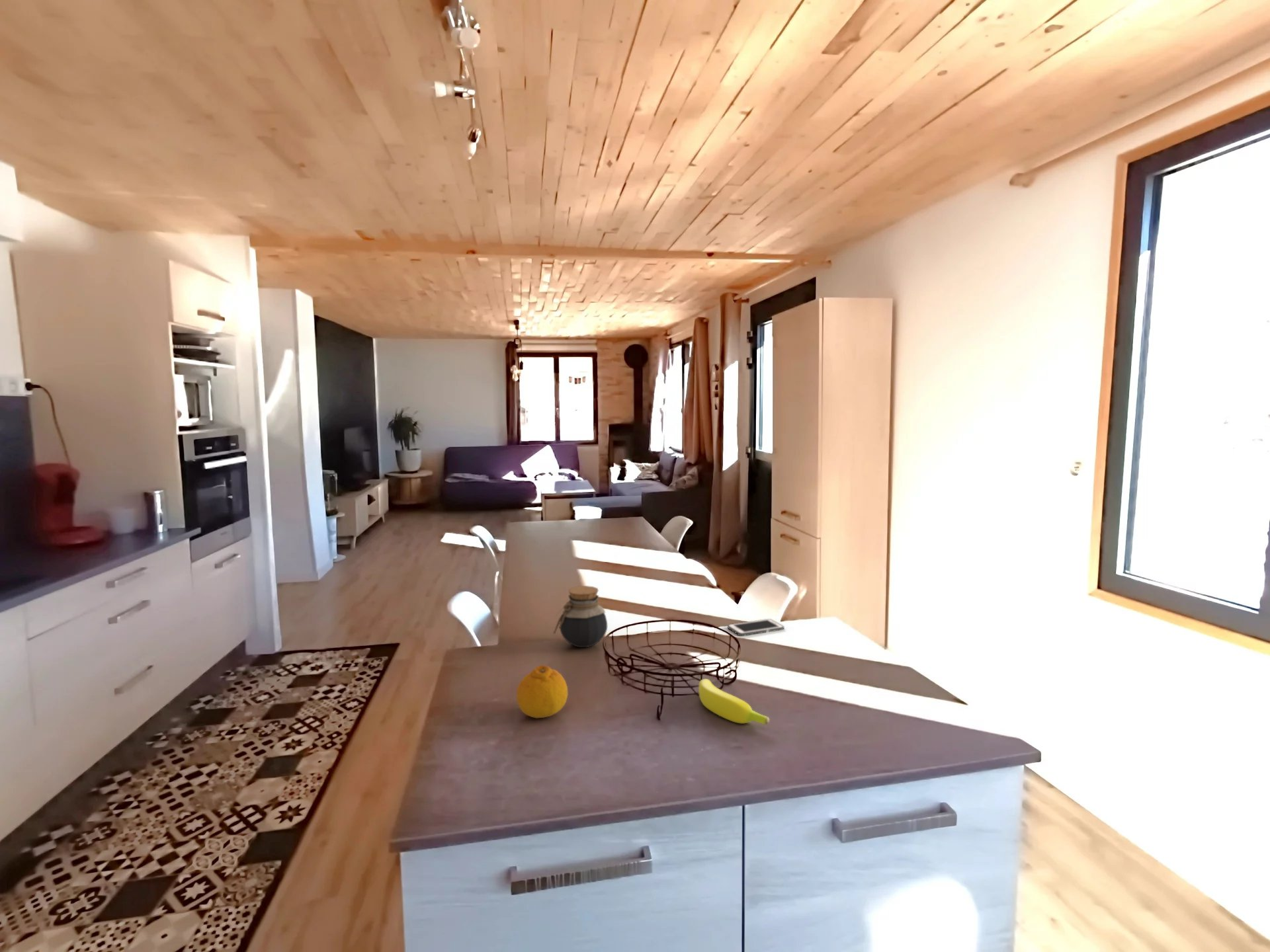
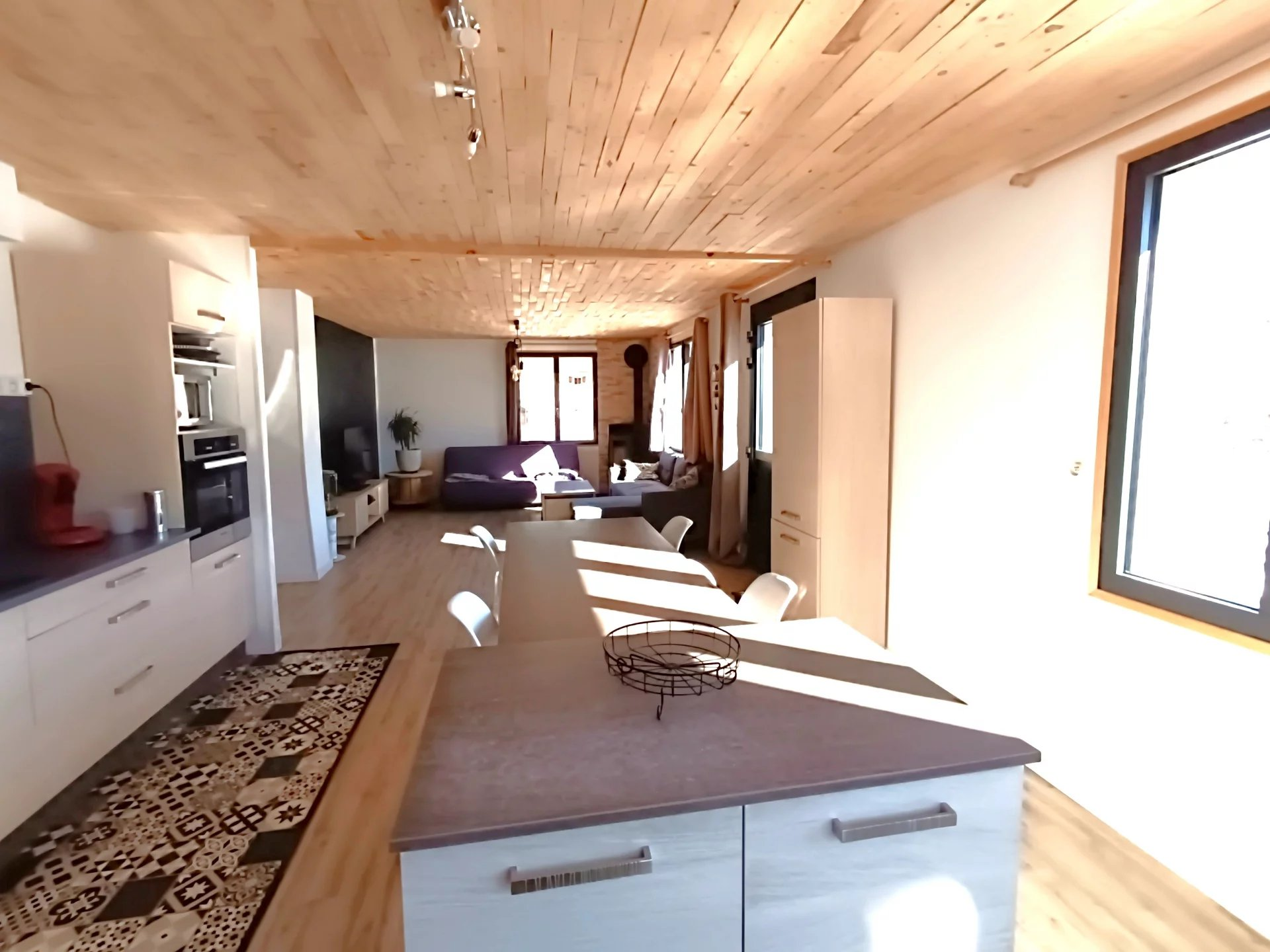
- jar [552,585,608,648]
- fruit [516,664,568,719]
- cell phone [727,618,784,637]
- banana [698,678,770,725]
